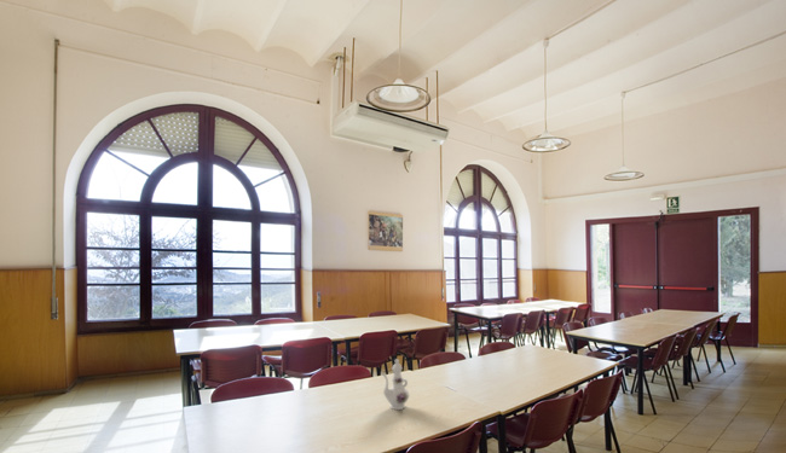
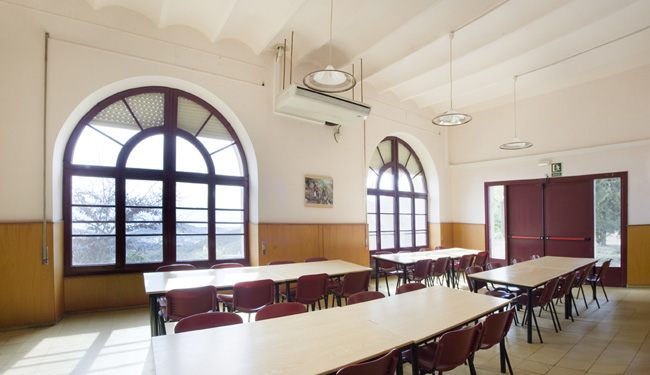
- chinaware [380,358,410,411]
